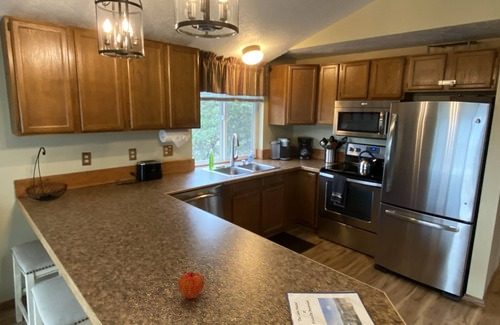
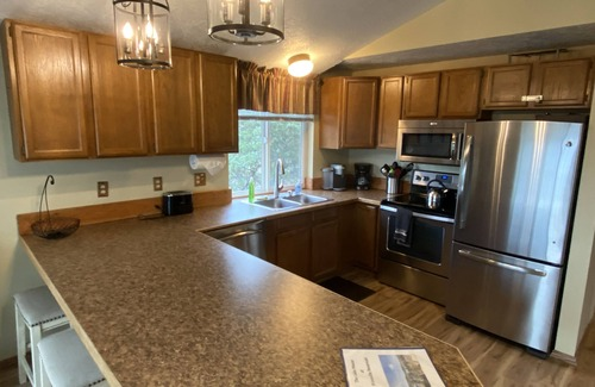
- fruit [177,271,206,300]
